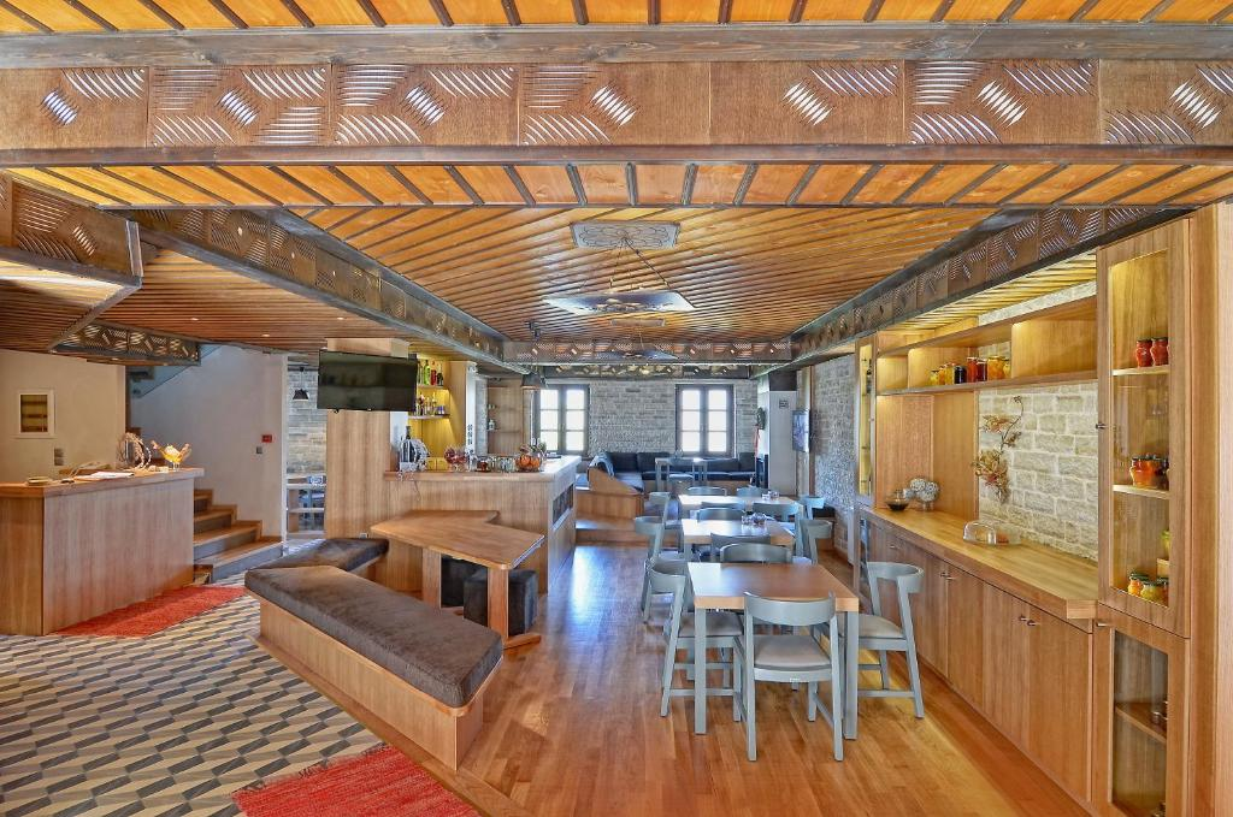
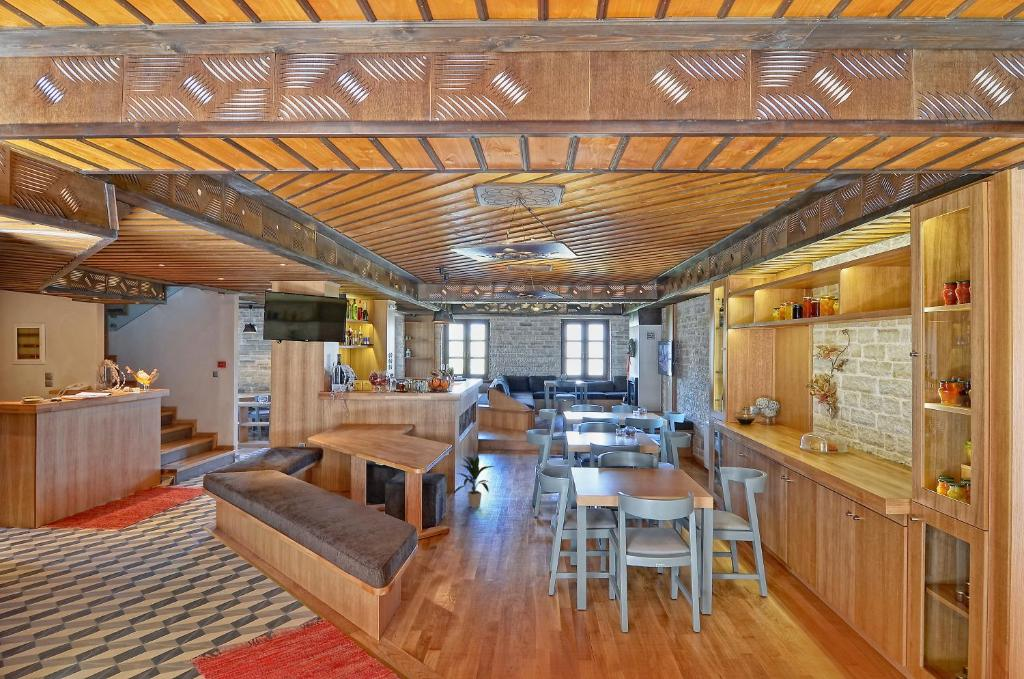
+ indoor plant [451,455,496,509]
